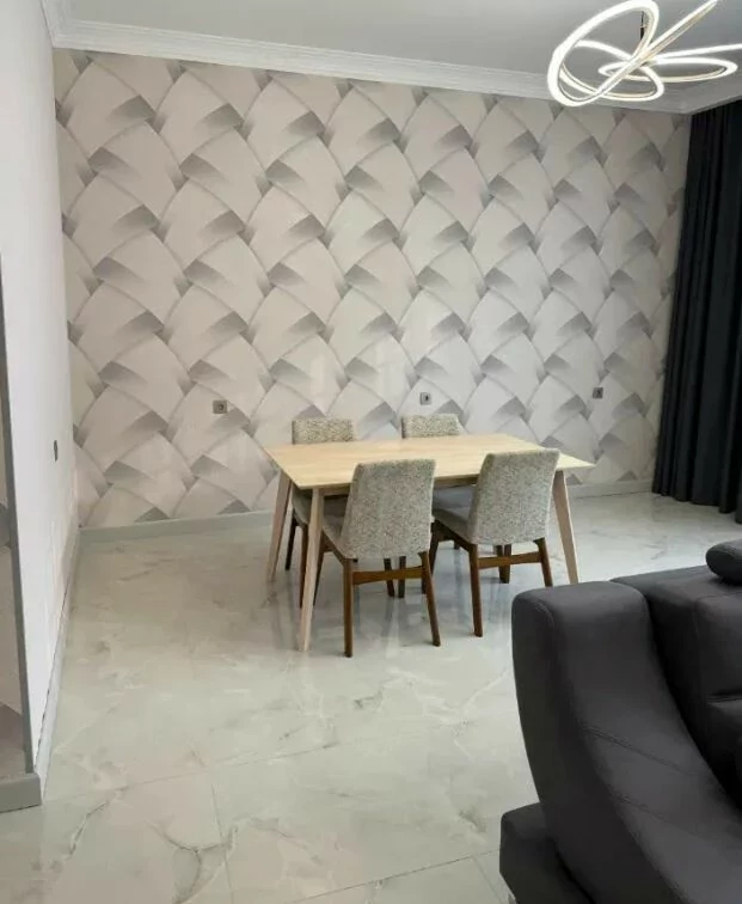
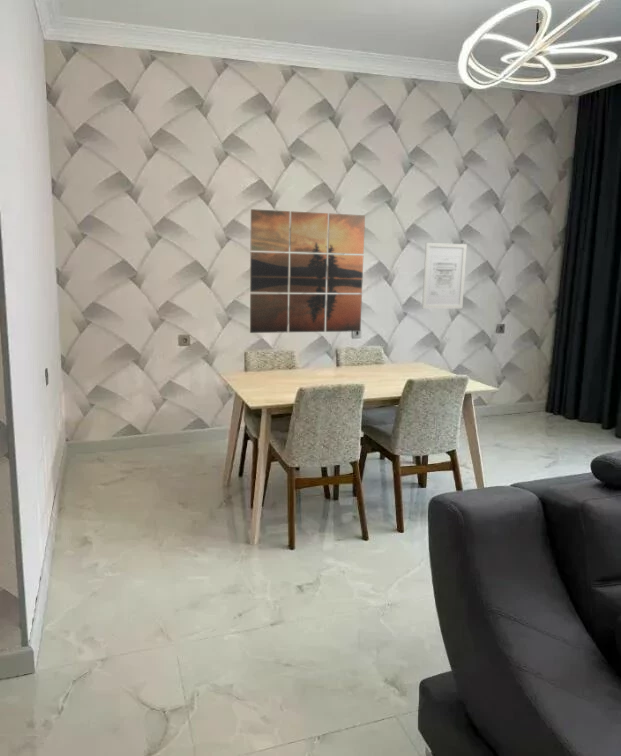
+ wall art [421,242,468,309]
+ wall art [249,208,366,334]
